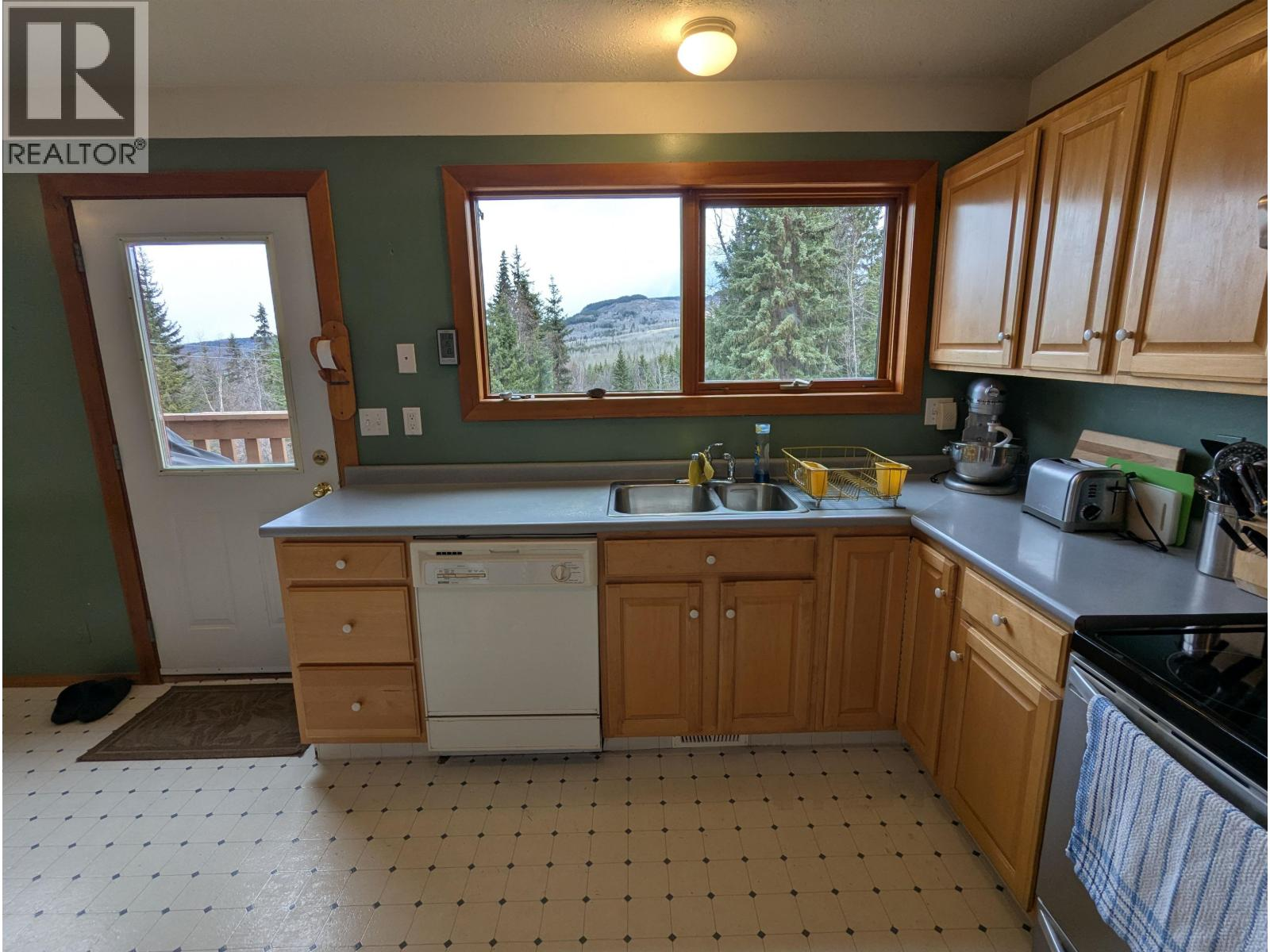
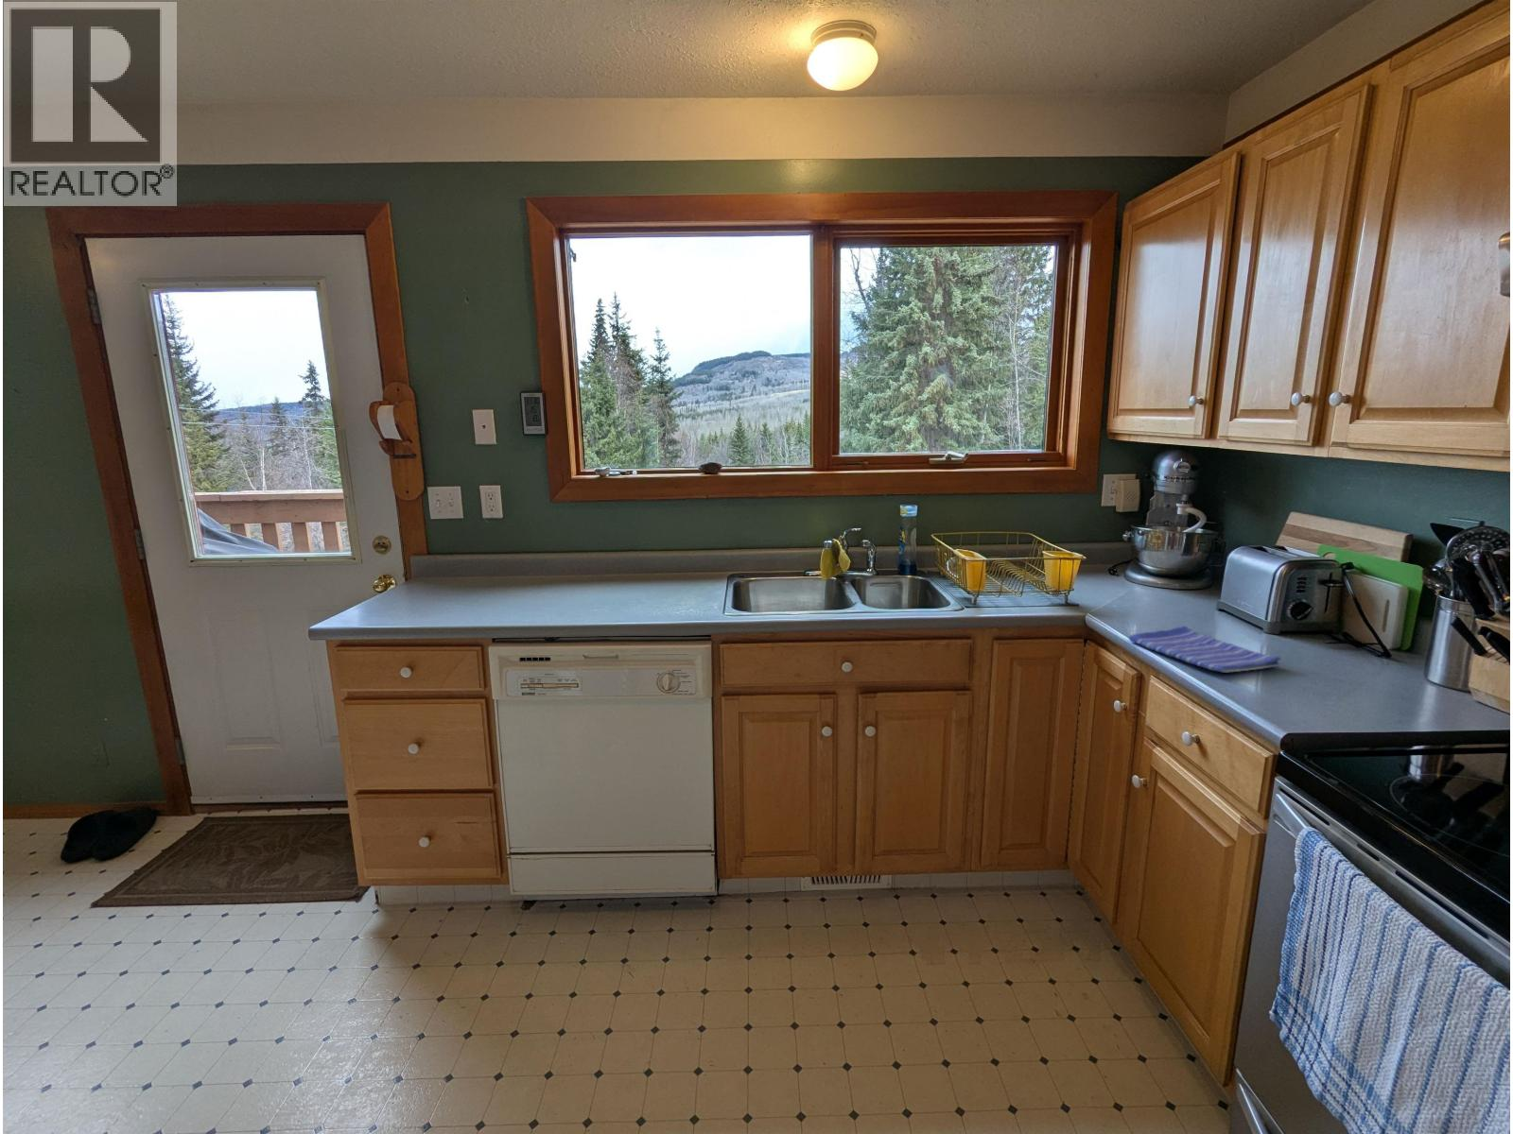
+ dish towel [1128,625,1282,674]
